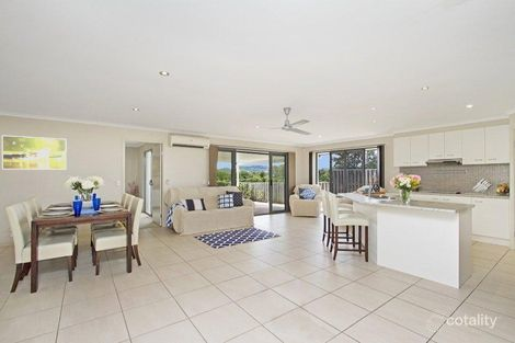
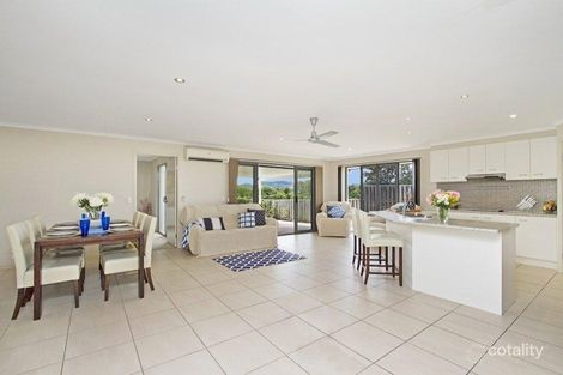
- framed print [1,135,68,170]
